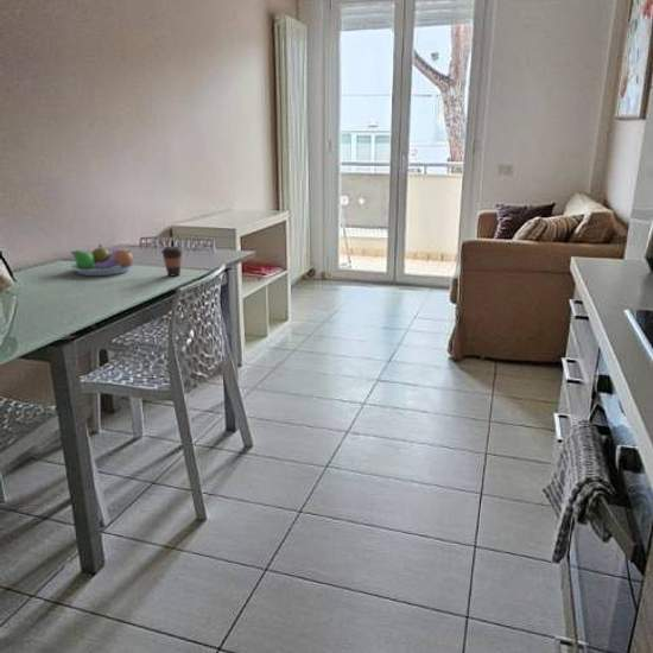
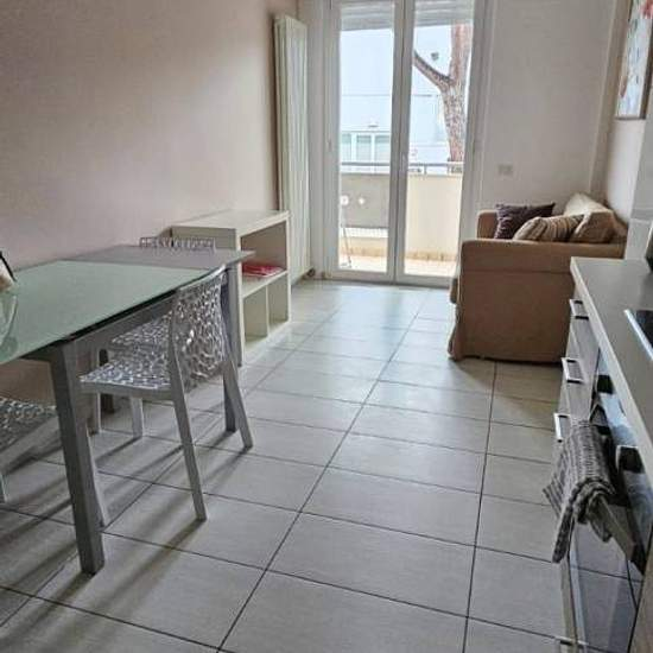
- fruit bowl [70,242,137,277]
- coffee cup [160,246,184,277]
